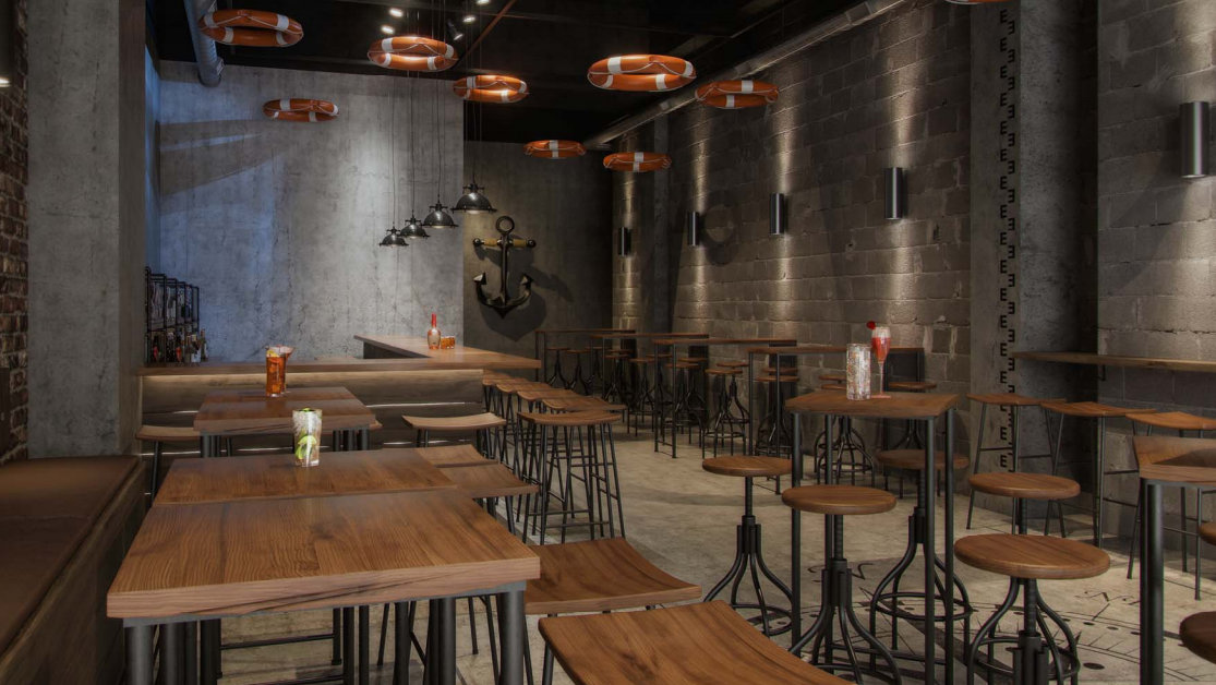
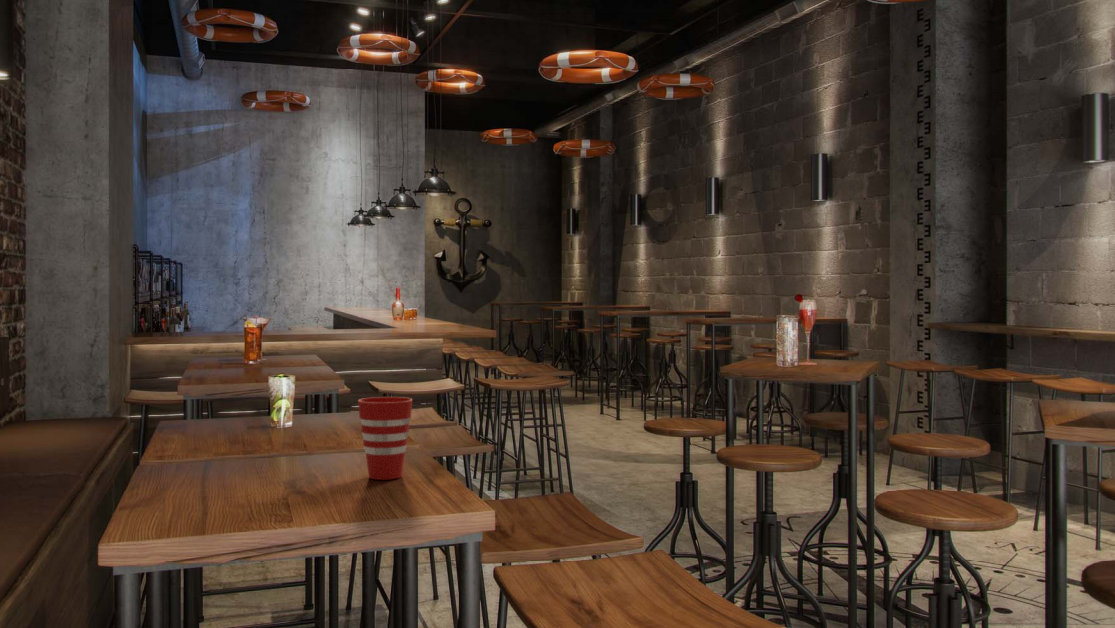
+ cup [357,396,413,481]
